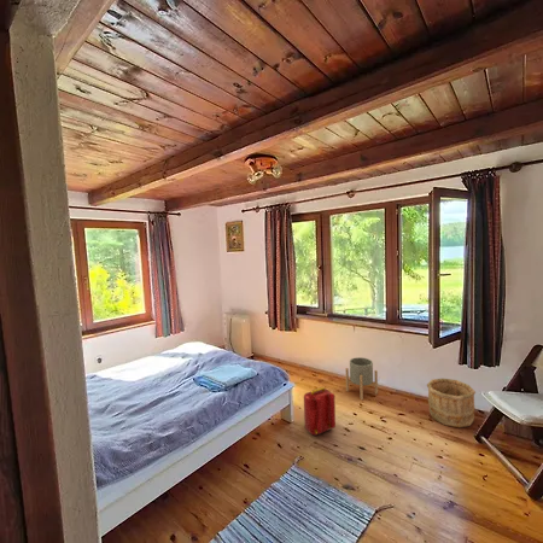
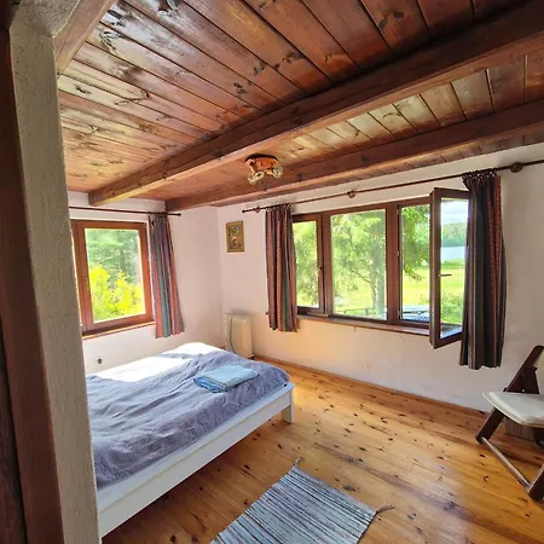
- wooden bucket [426,378,477,428]
- backpack [303,386,337,437]
- planter [344,356,379,401]
